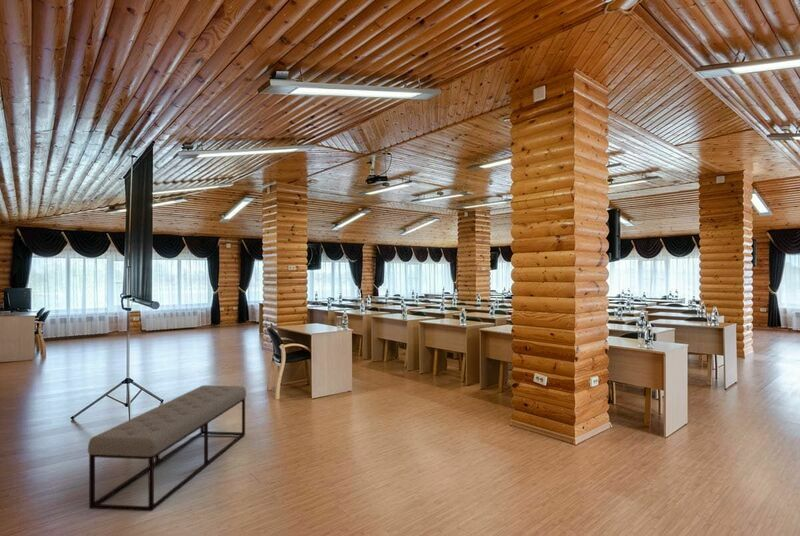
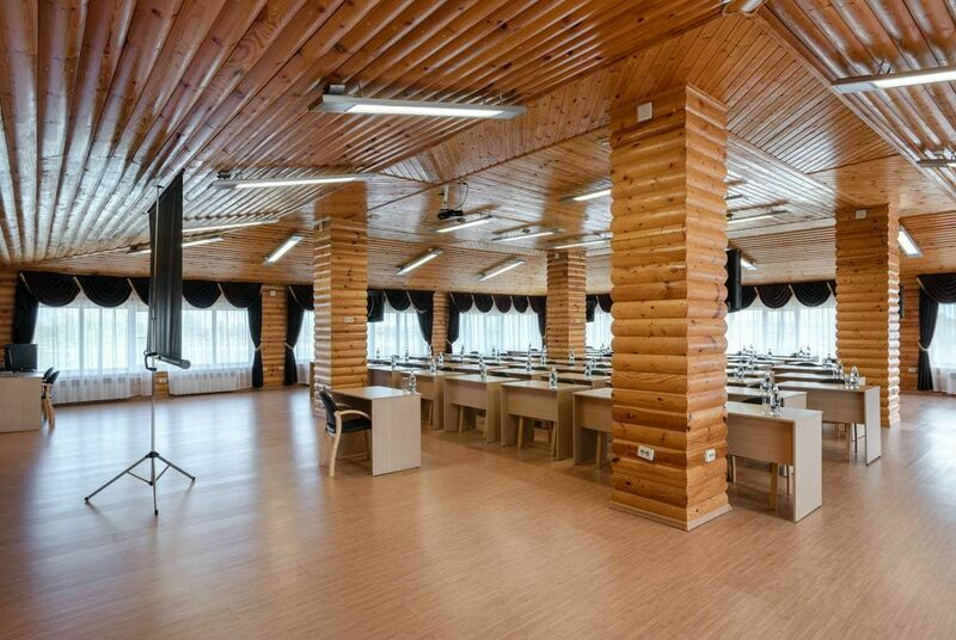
- bench [87,384,247,512]
